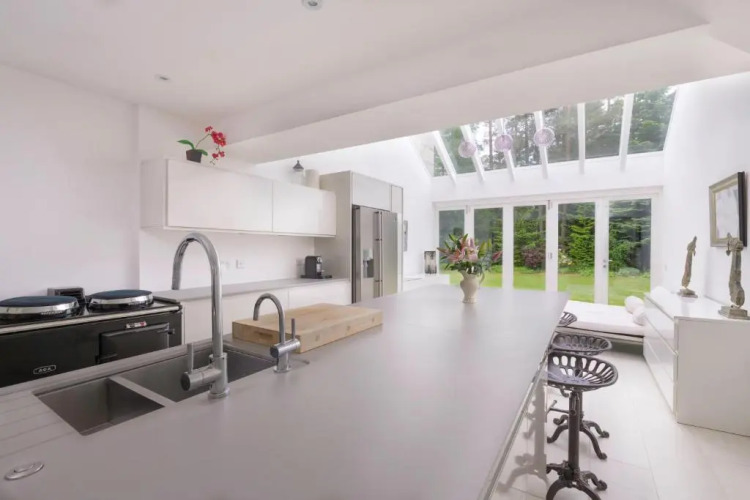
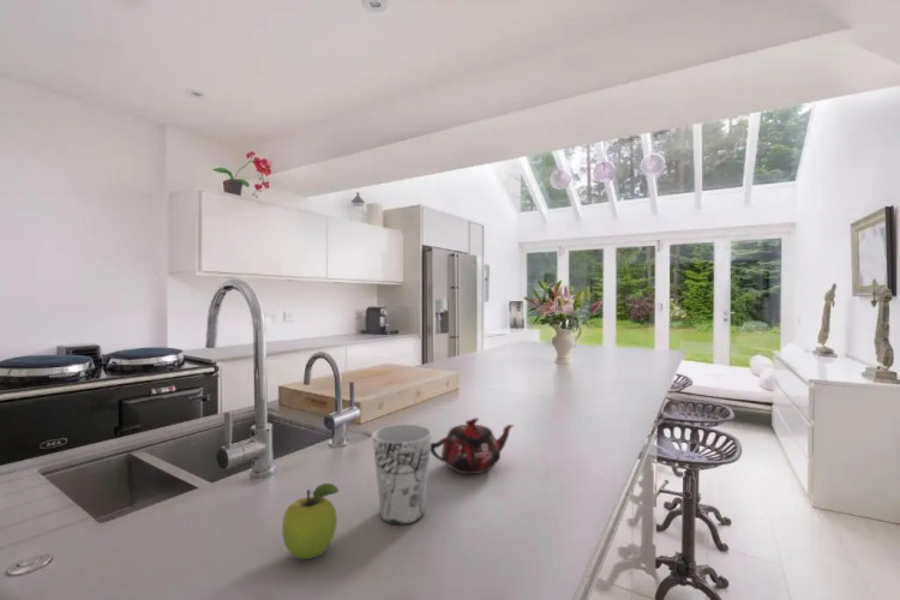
+ fruit [281,482,340,560]
+ teapot [430,416,515,475]
+ cup [371,422,433,526]
